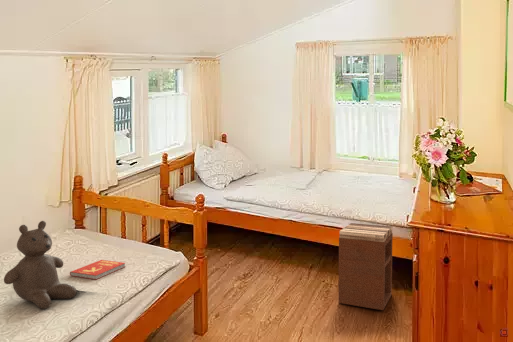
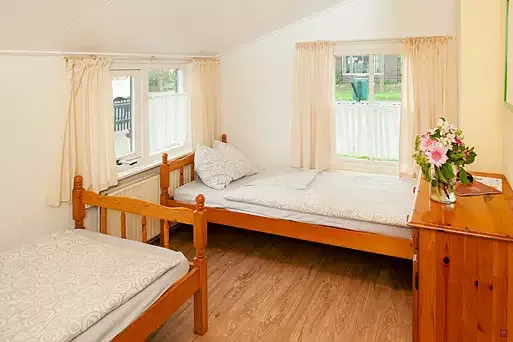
- book [69,259,127,280]
- nightstand [337,222,394,311]
- teddy bear [3,220,77,310]
